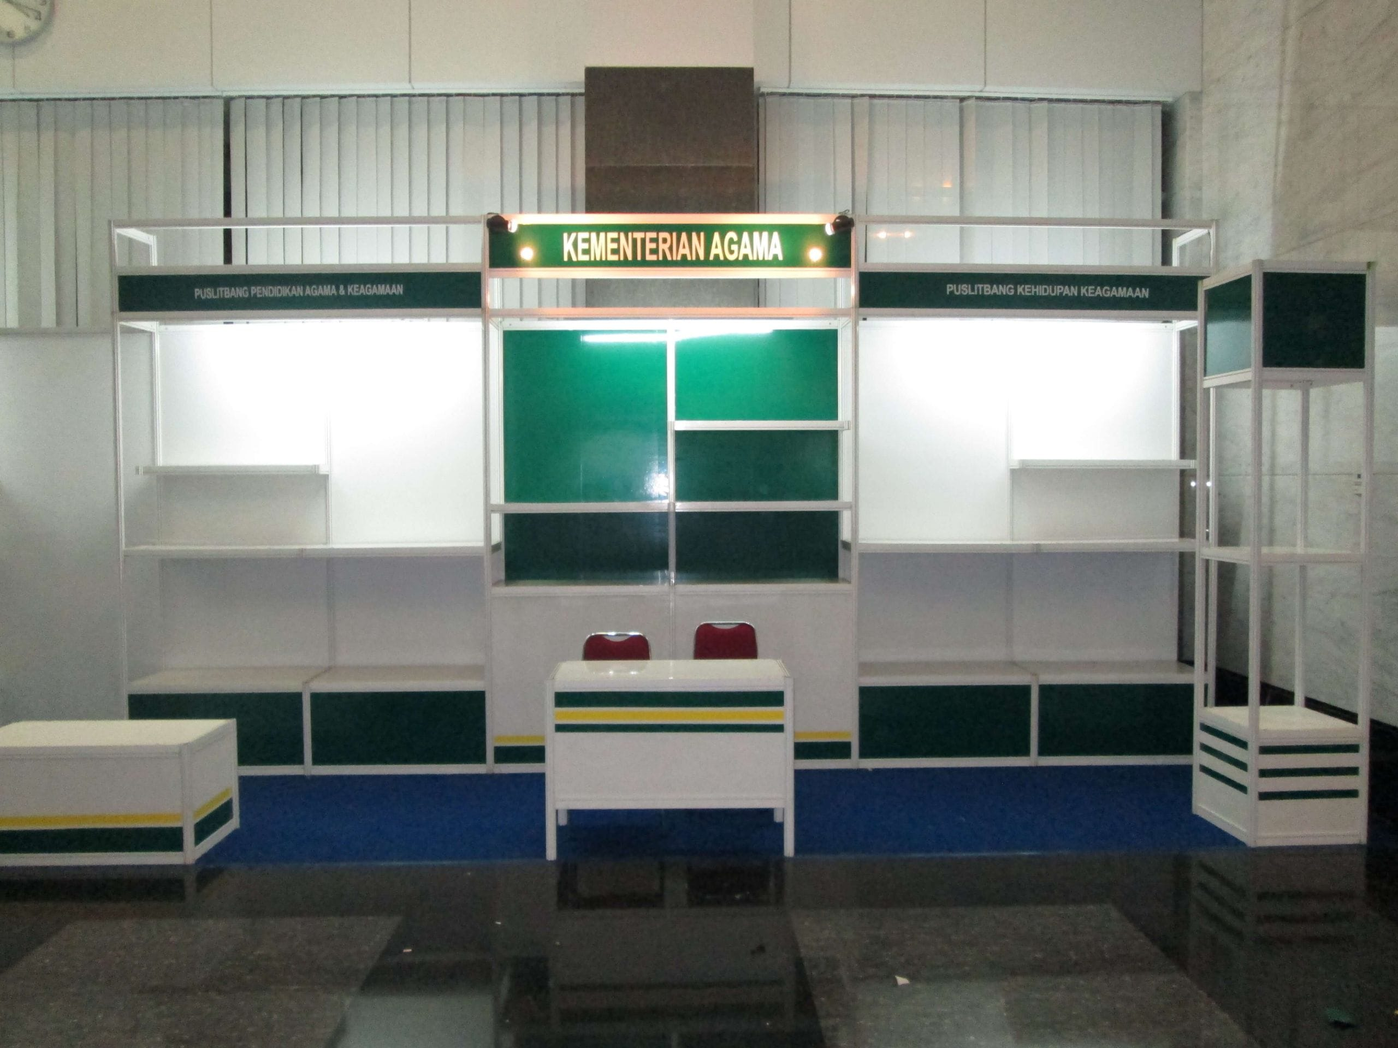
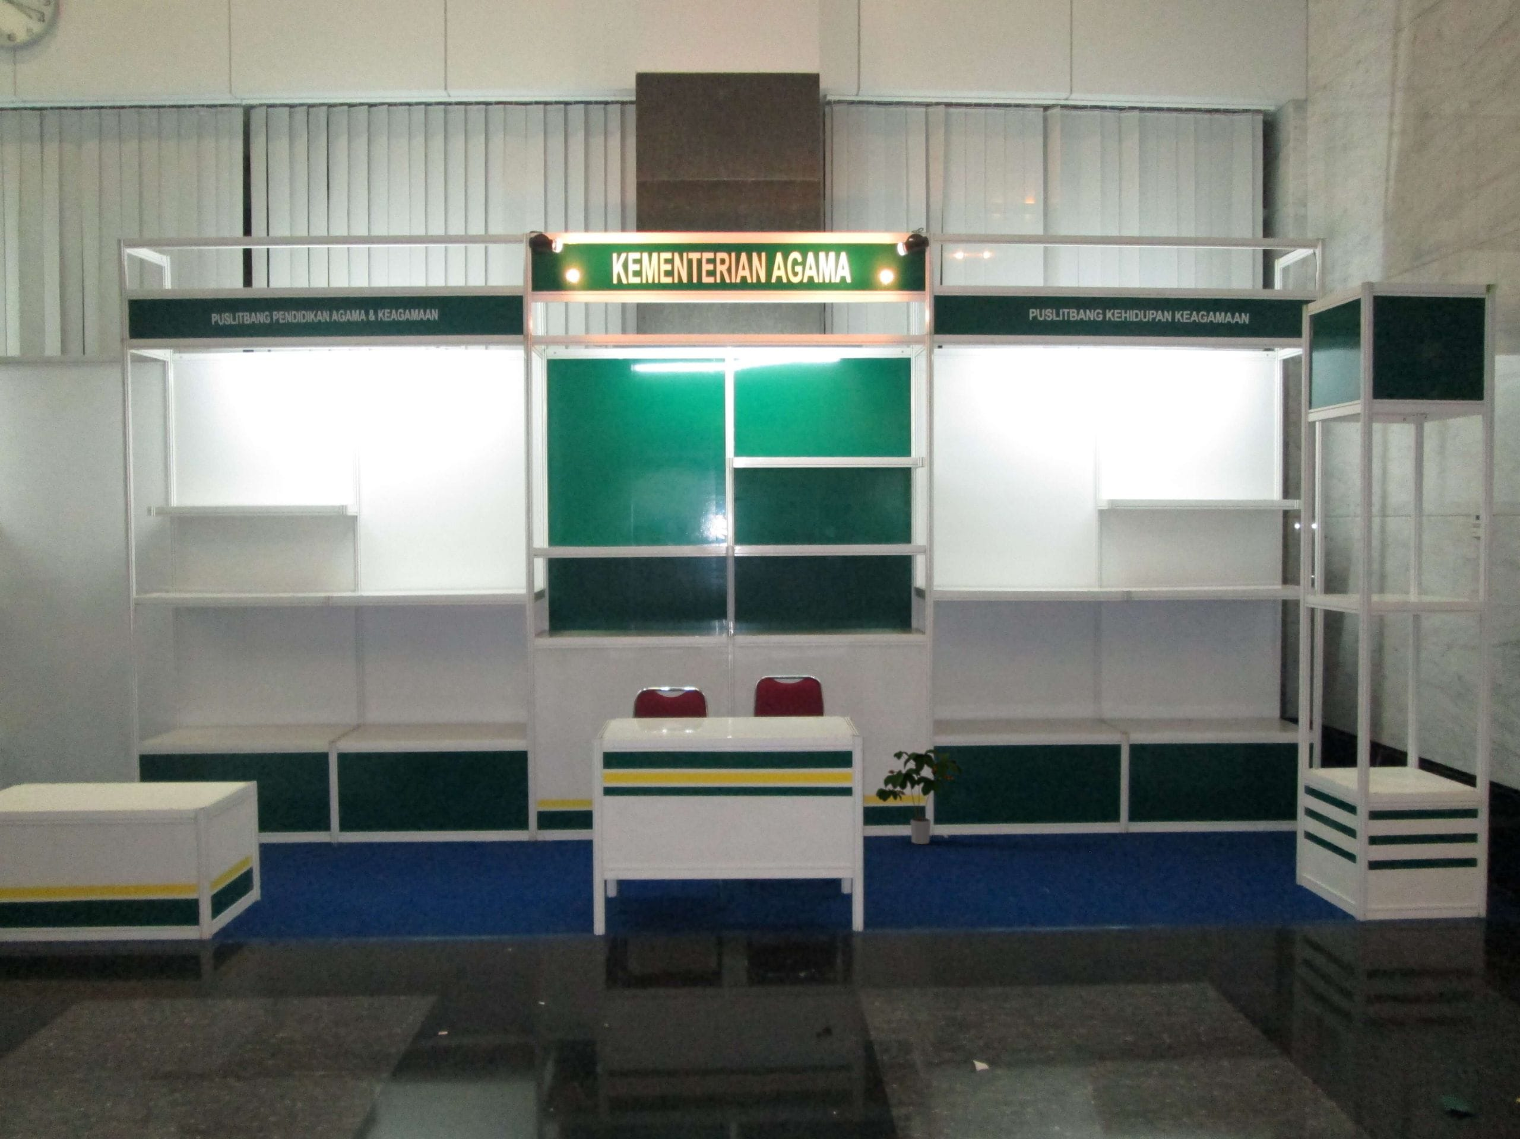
+ potted plant [875,749,963,845]
